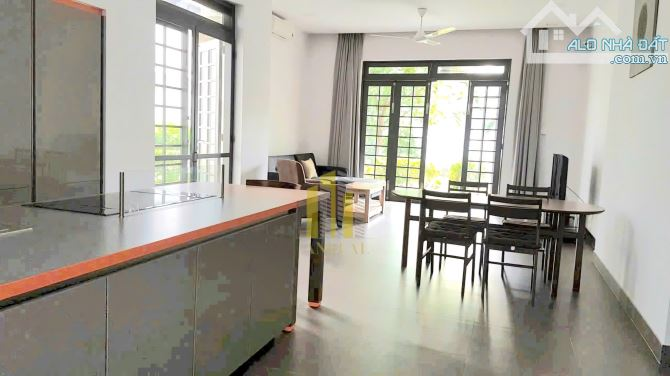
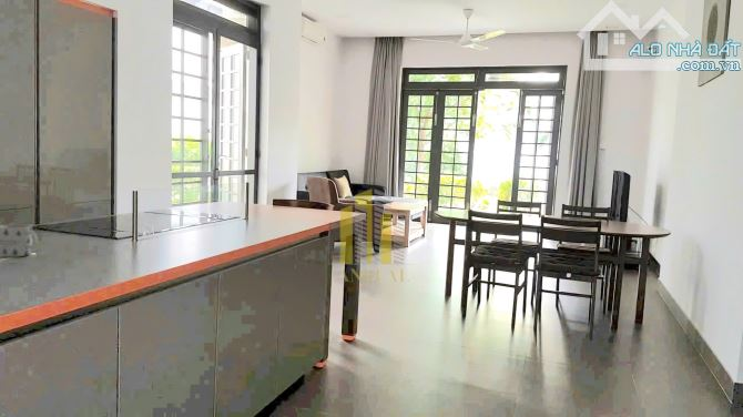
+ mug [0,223,39,257]
